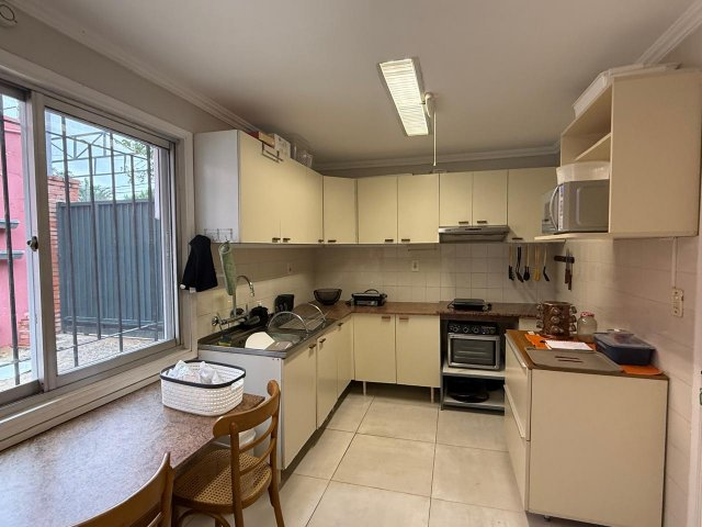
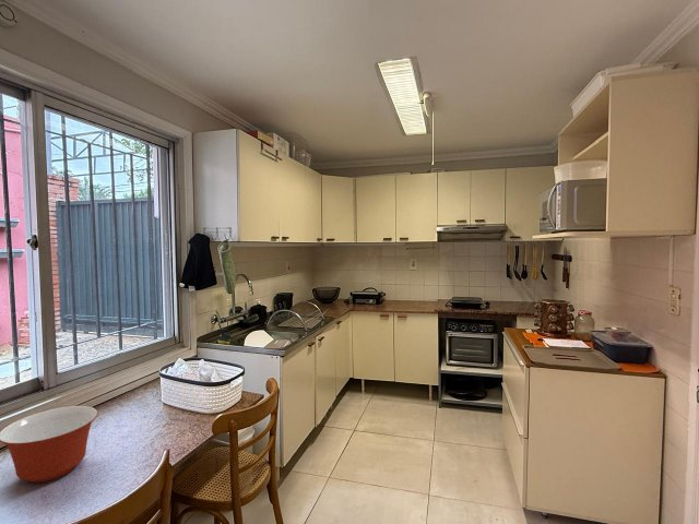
+ mixing bowl [0,405,99,484]
